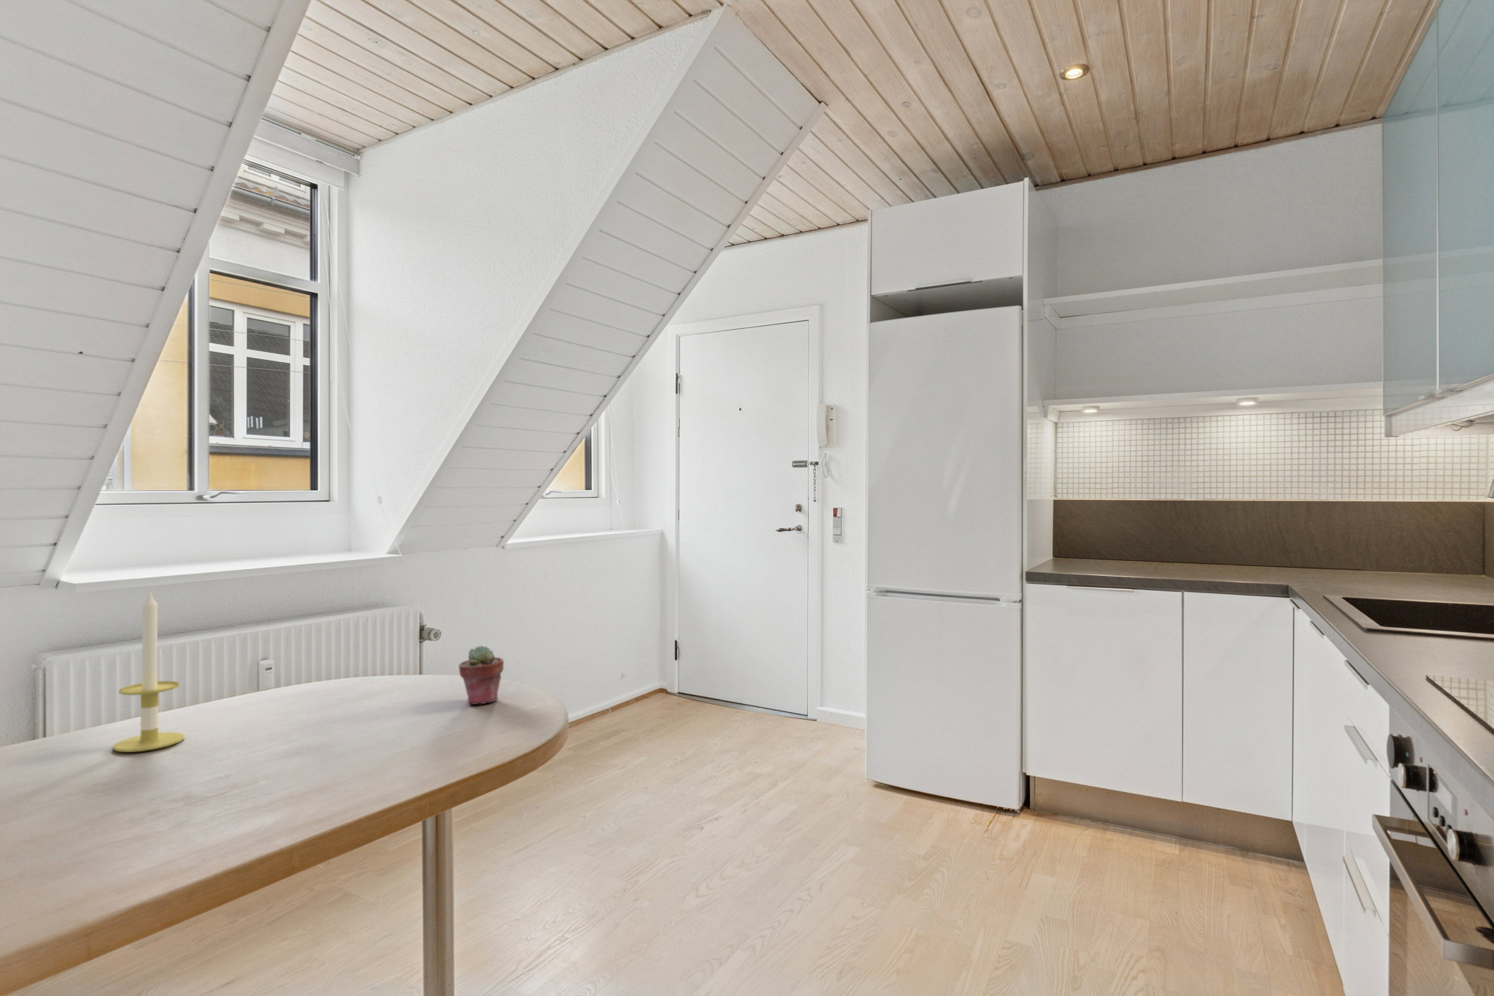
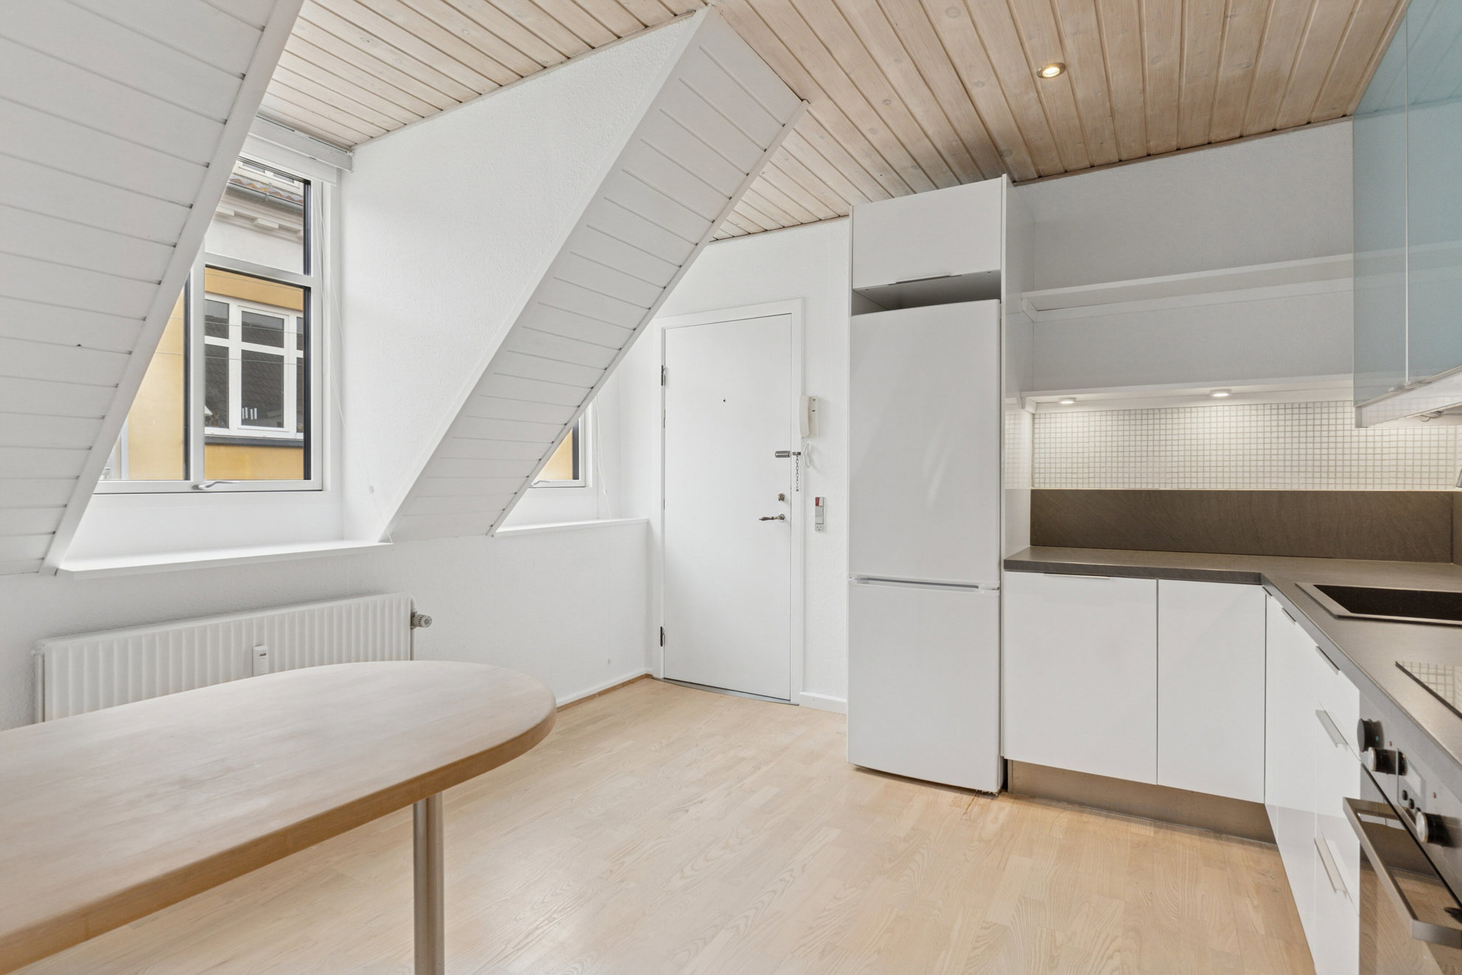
- candle [112,589,186,753]
- potted succulent [458,645,505,706]
